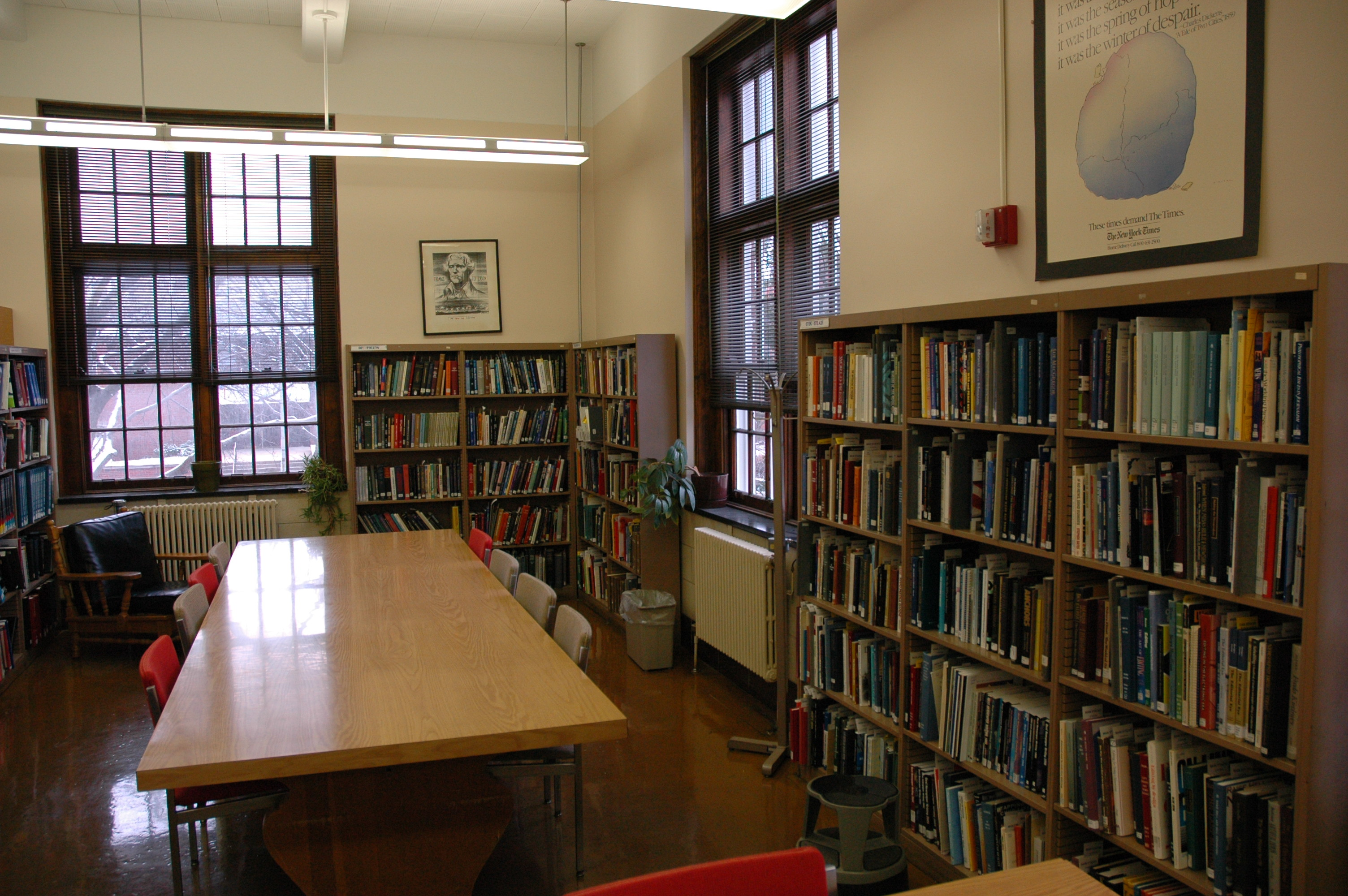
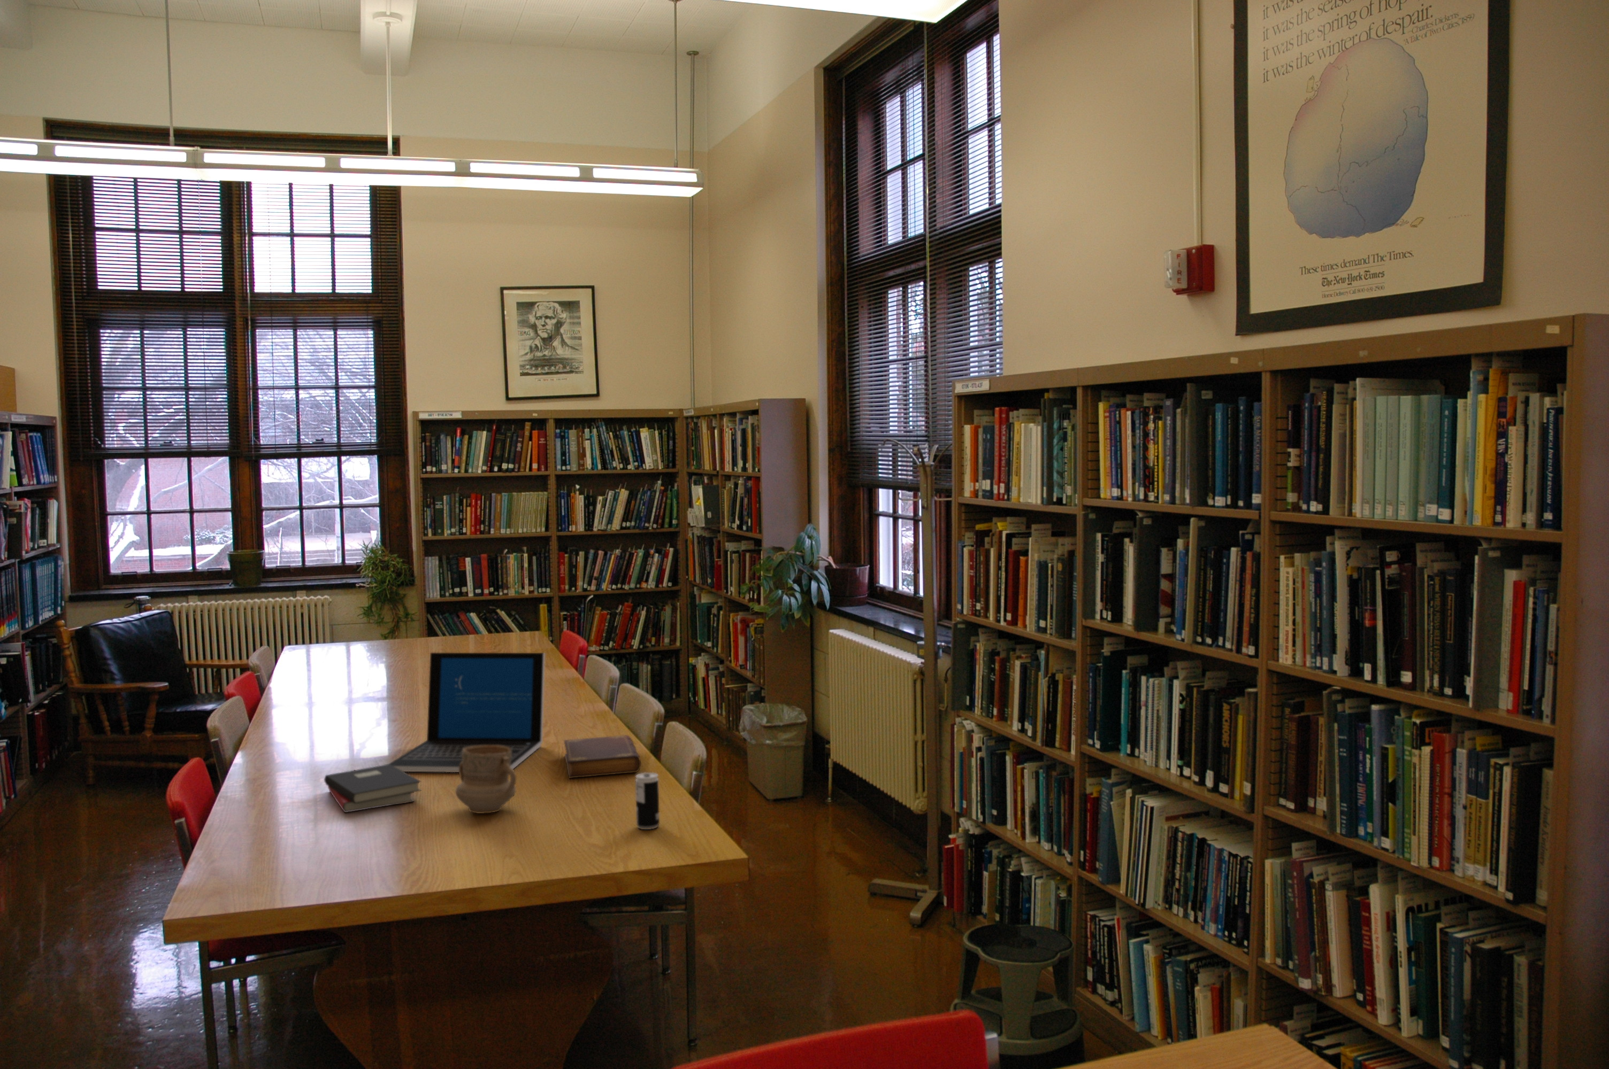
+ book [563,735,641,779]
+ beverage can [635,772,660,830]
+ laptop [388,653,545,773]
+ hardback book [323,764,423,812]
+ mug [455,746,517,814]
